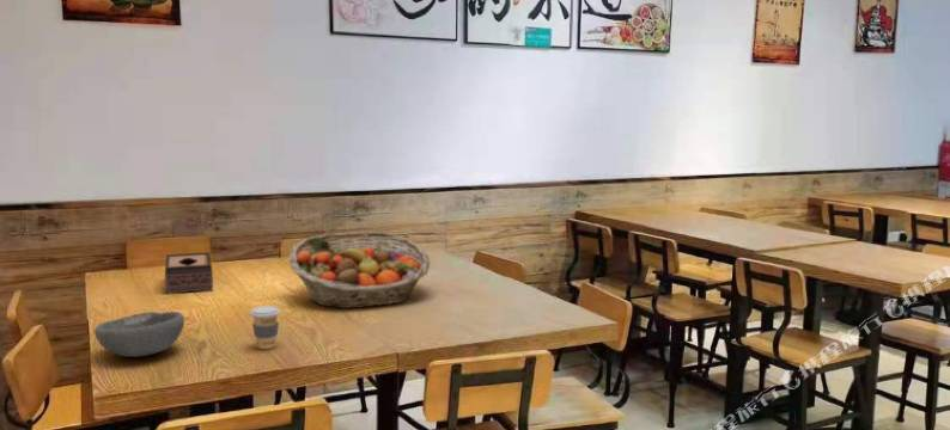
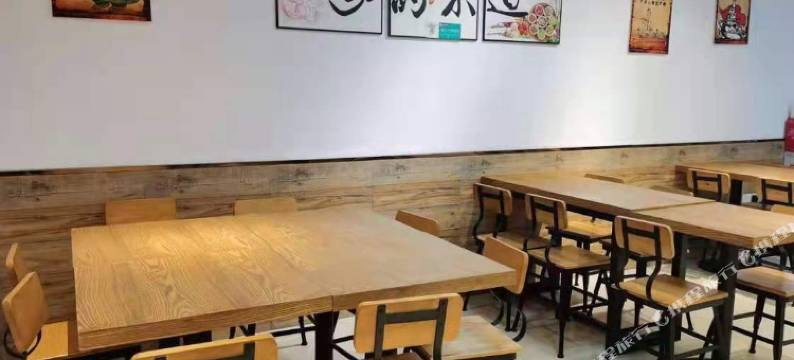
- tissue box [164,251,214,296]
- coffee cup [249,305,281,350]
- fruit basket [288,231,431,309]
- bowl [93,311,185,358]
